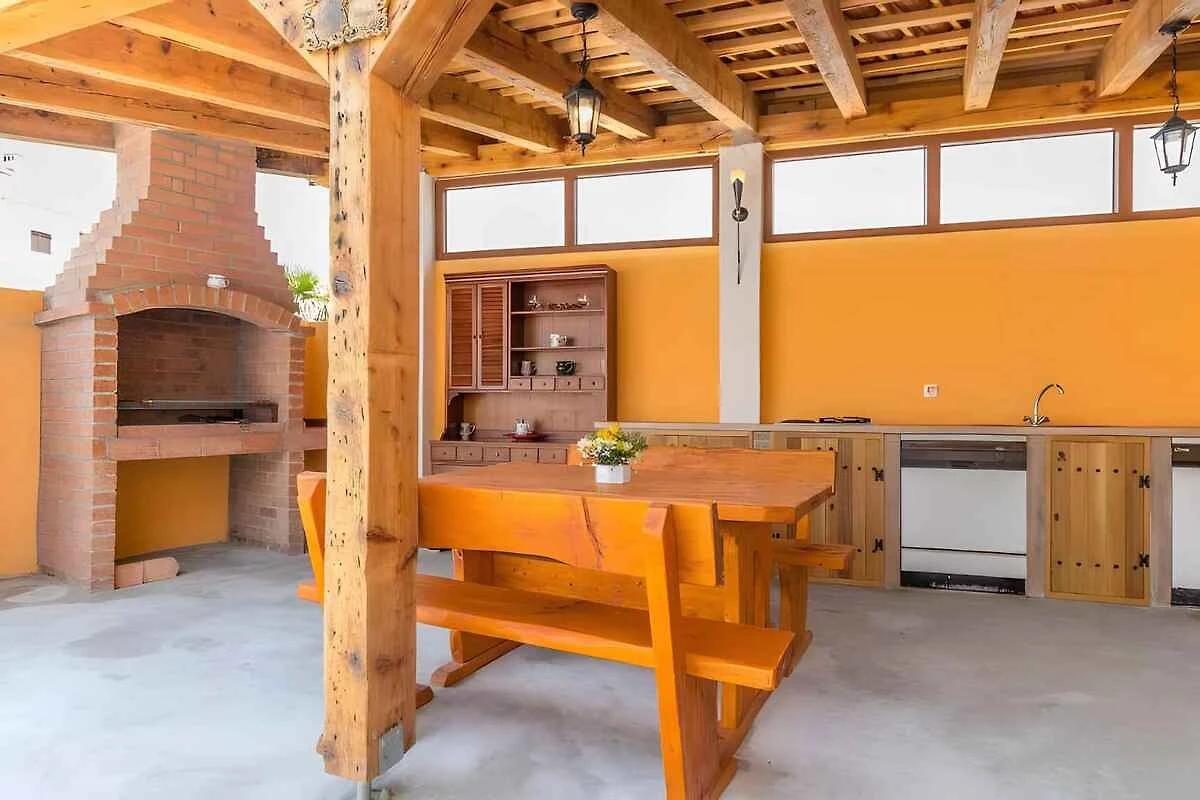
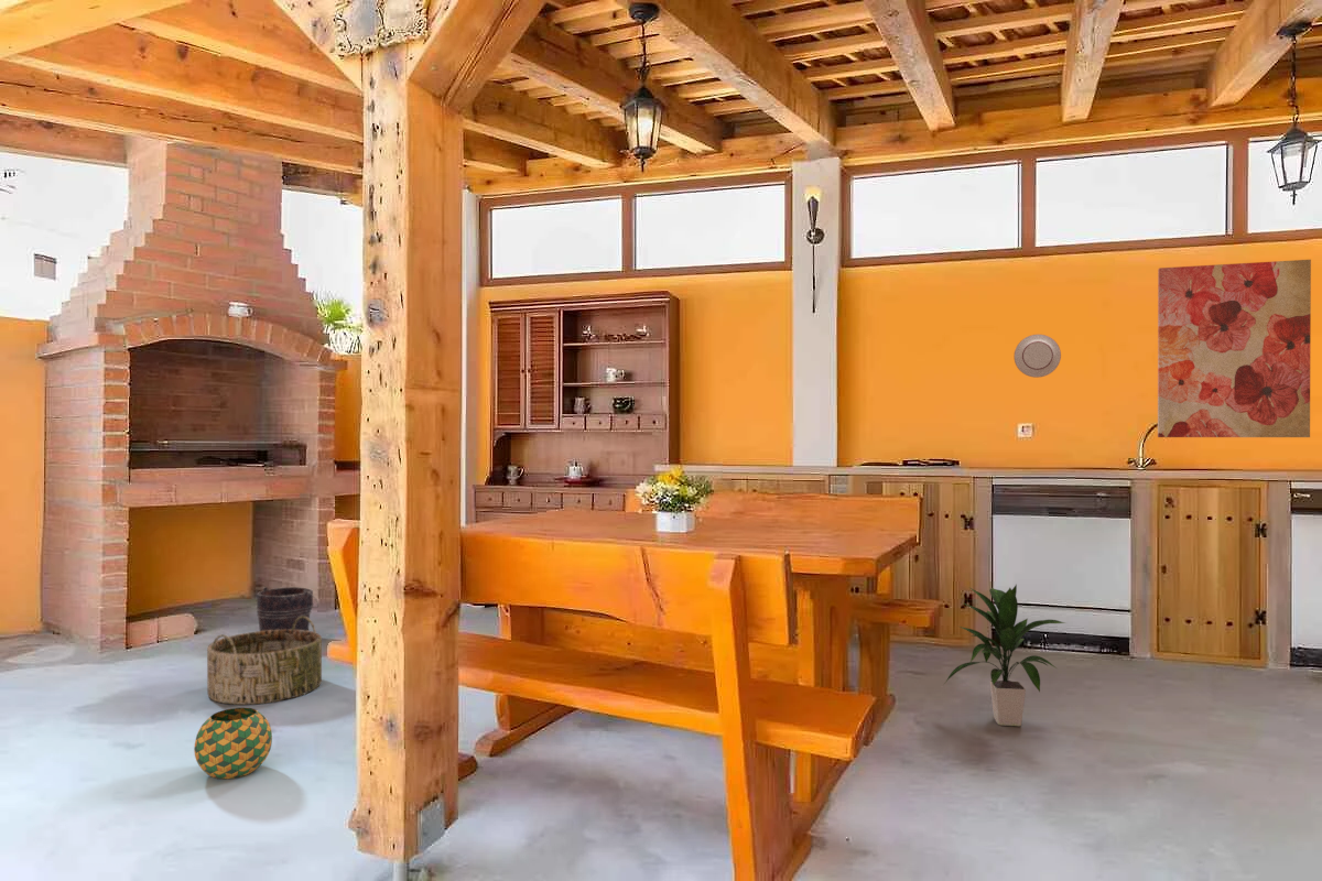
+ wall art [1157,259,1312,438]
+ bucket [256,586,319,631]
+ indoor plant [943,583,1066,727]
+ decorative plate [1014,334,1062,379]
+ basket [206,617,323,706]
+ decorative ball [193,707,273,780]
